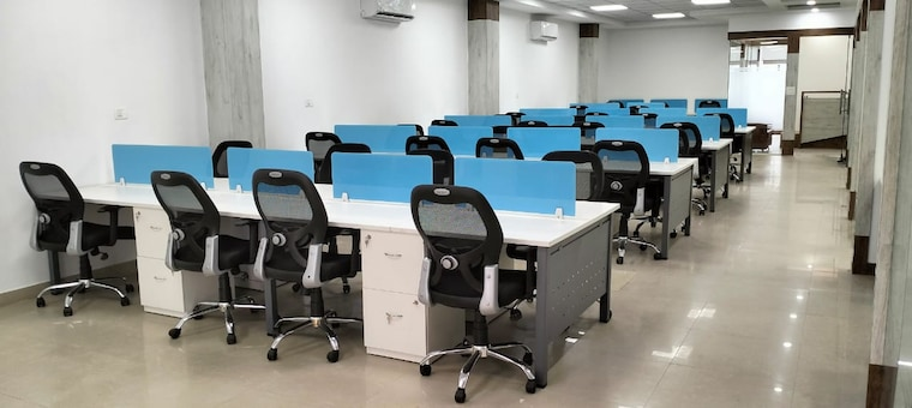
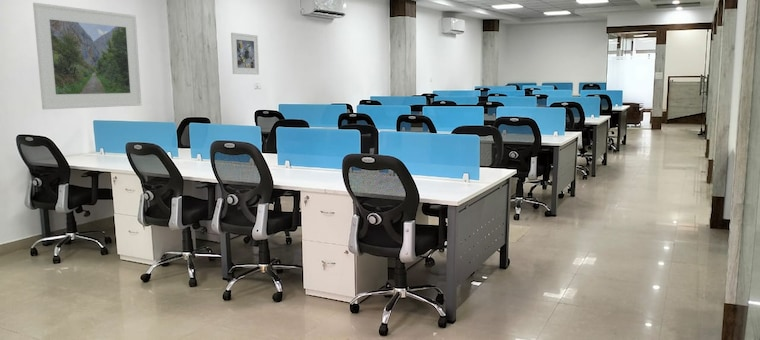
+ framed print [32,2,143,110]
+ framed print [230,32,260,76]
